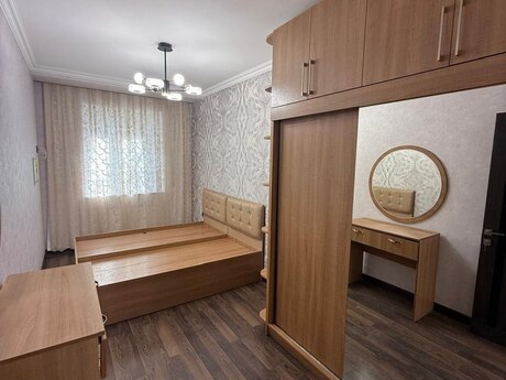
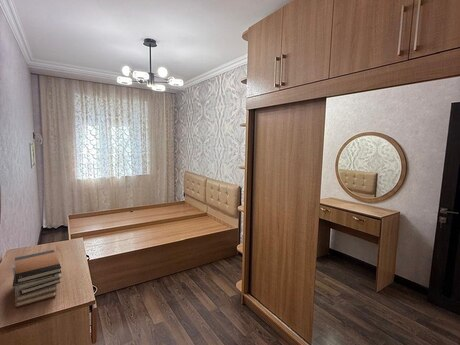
+ book stack [11,249,63,309]
